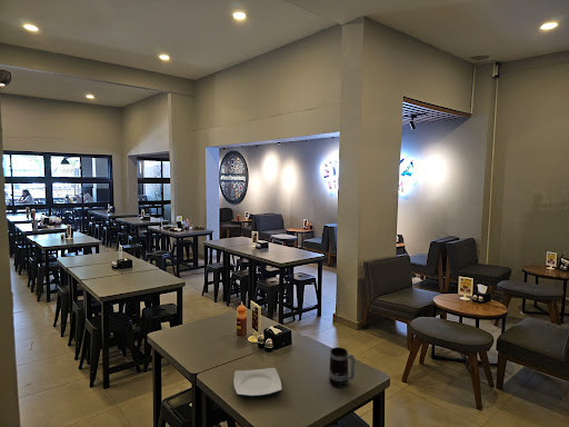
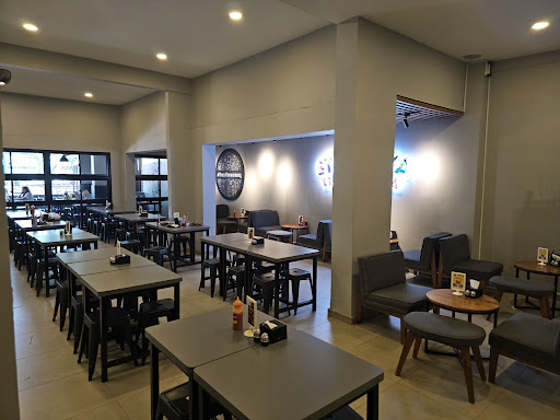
- mug [328,346,357,388]
- plate [232,367,282,398]
